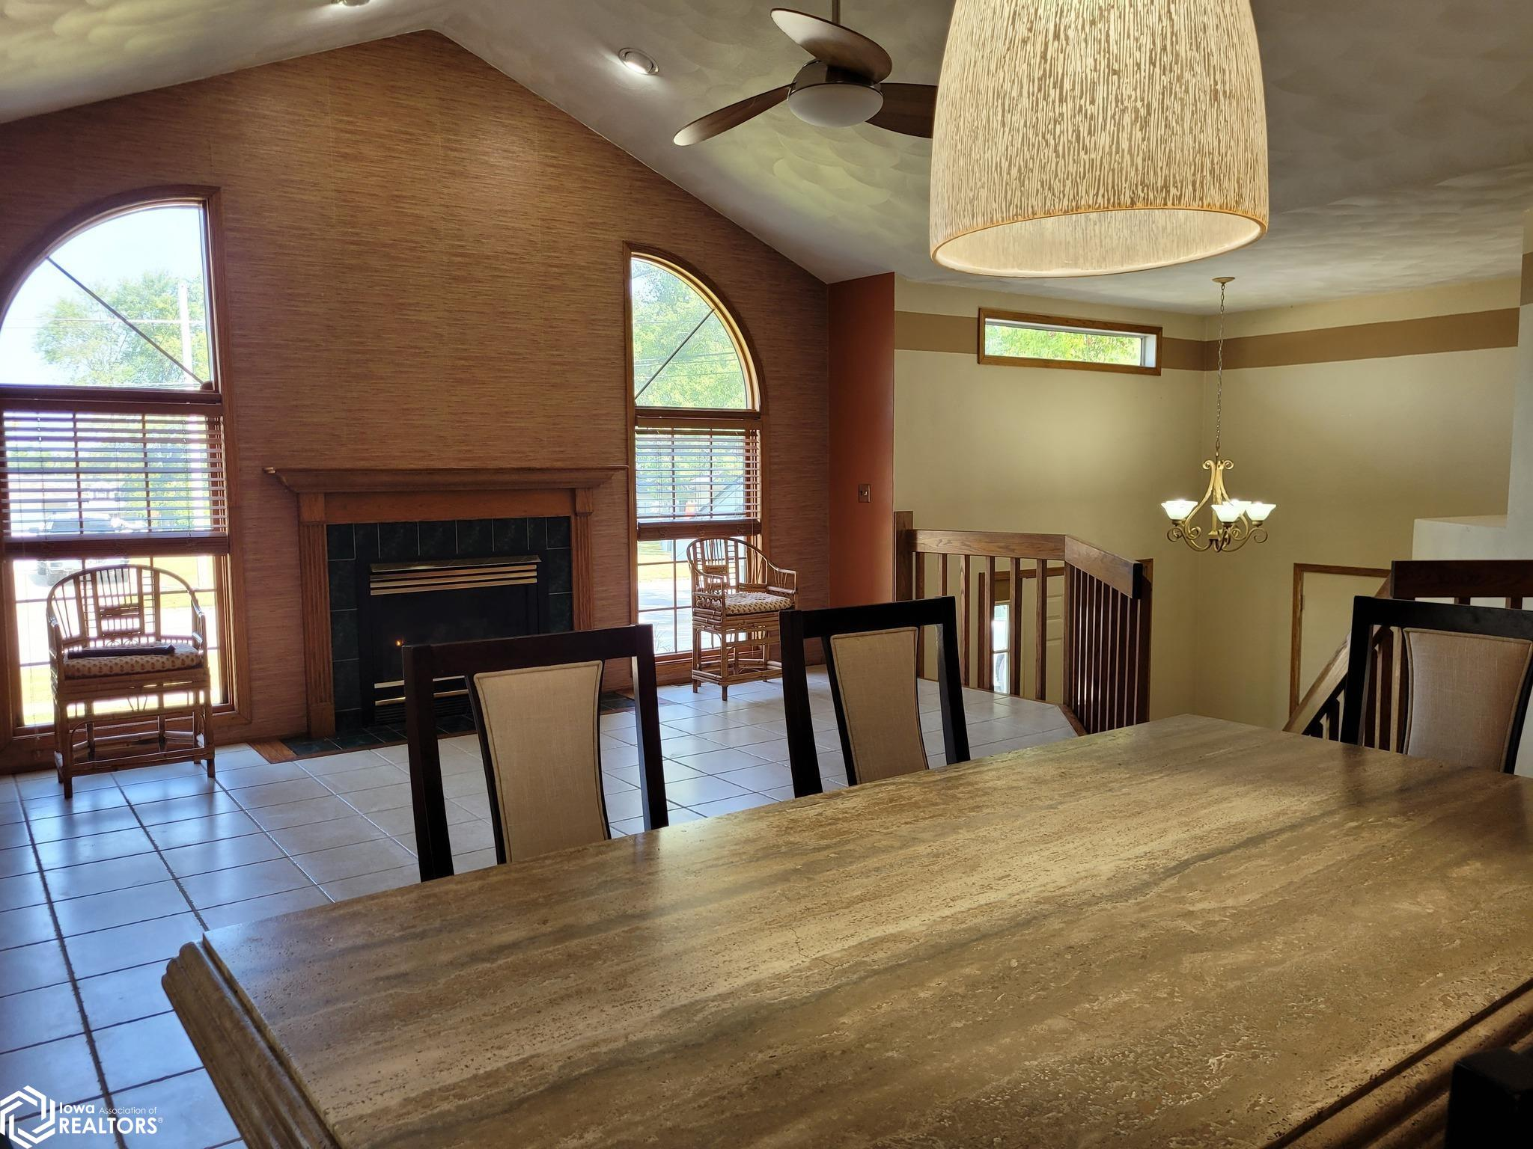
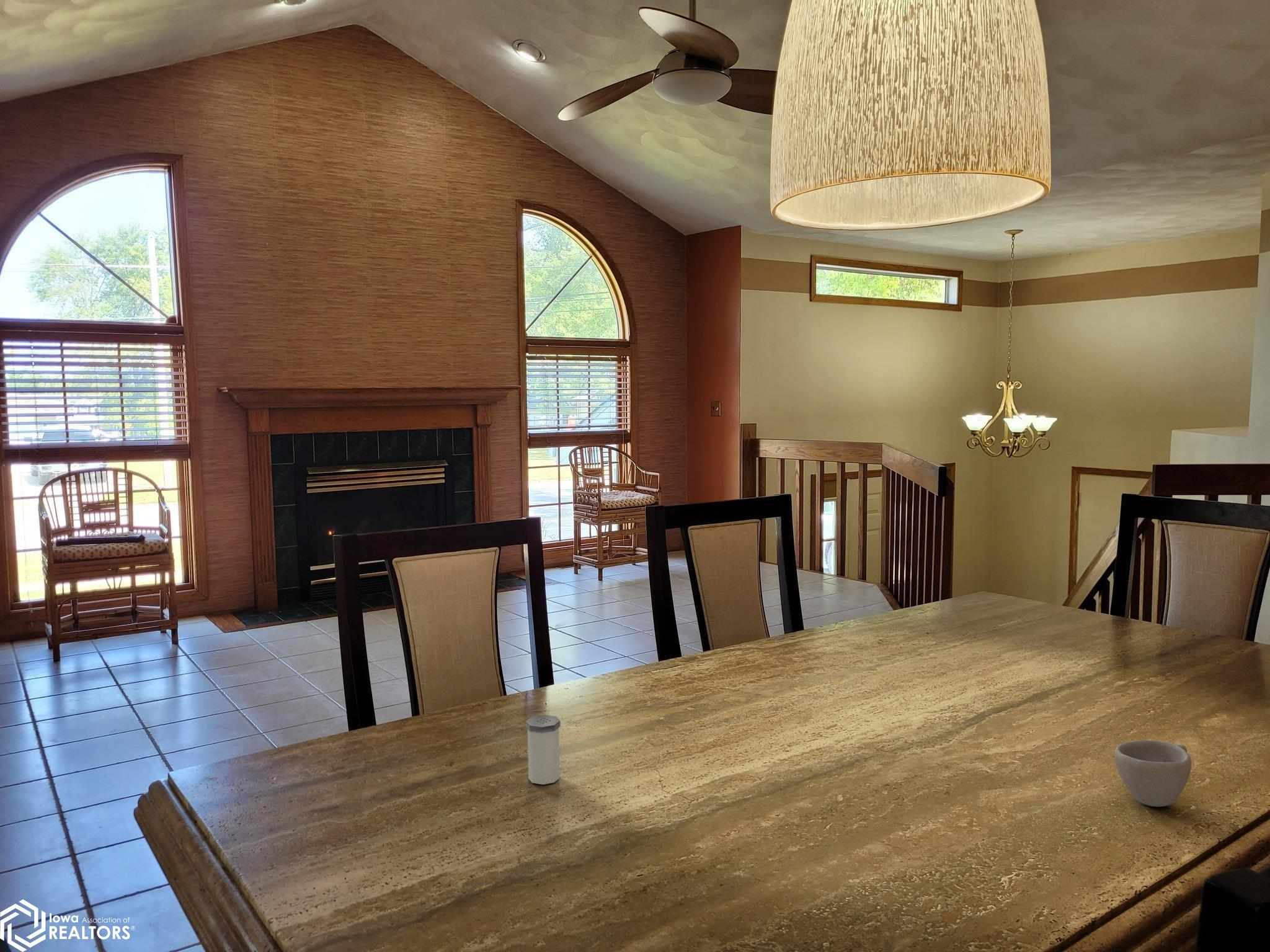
+ salt shaker [525,715,561,785]
+ cup [1114,739,1192,808]
